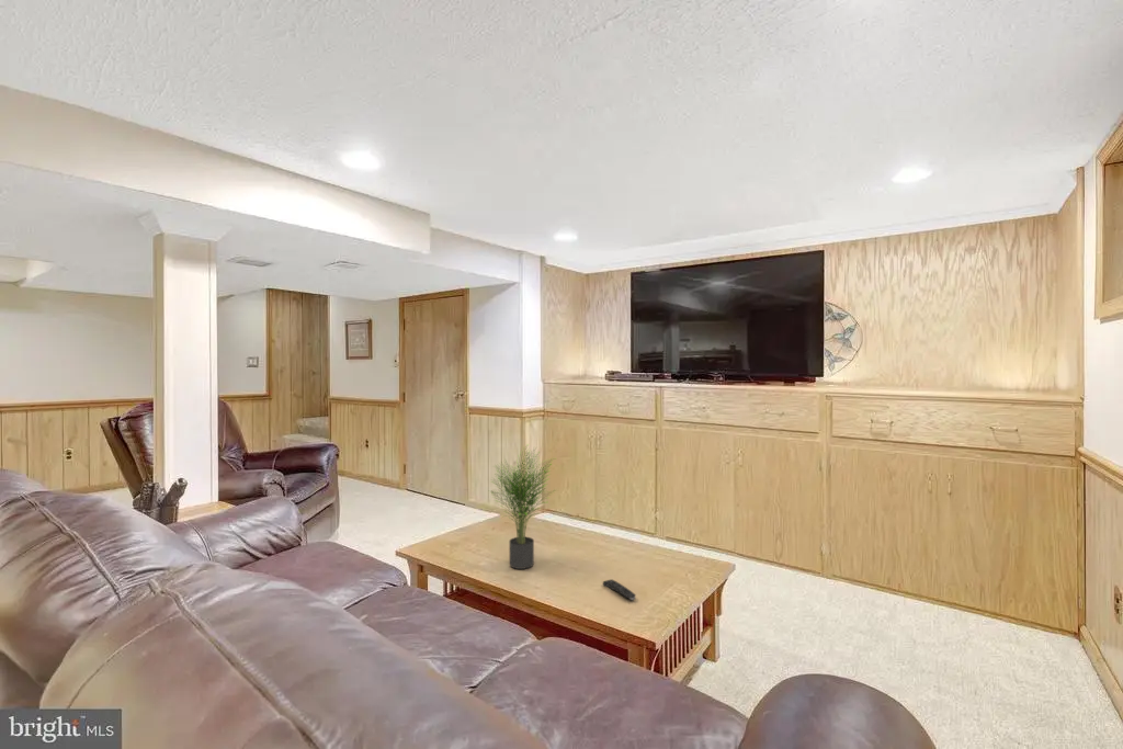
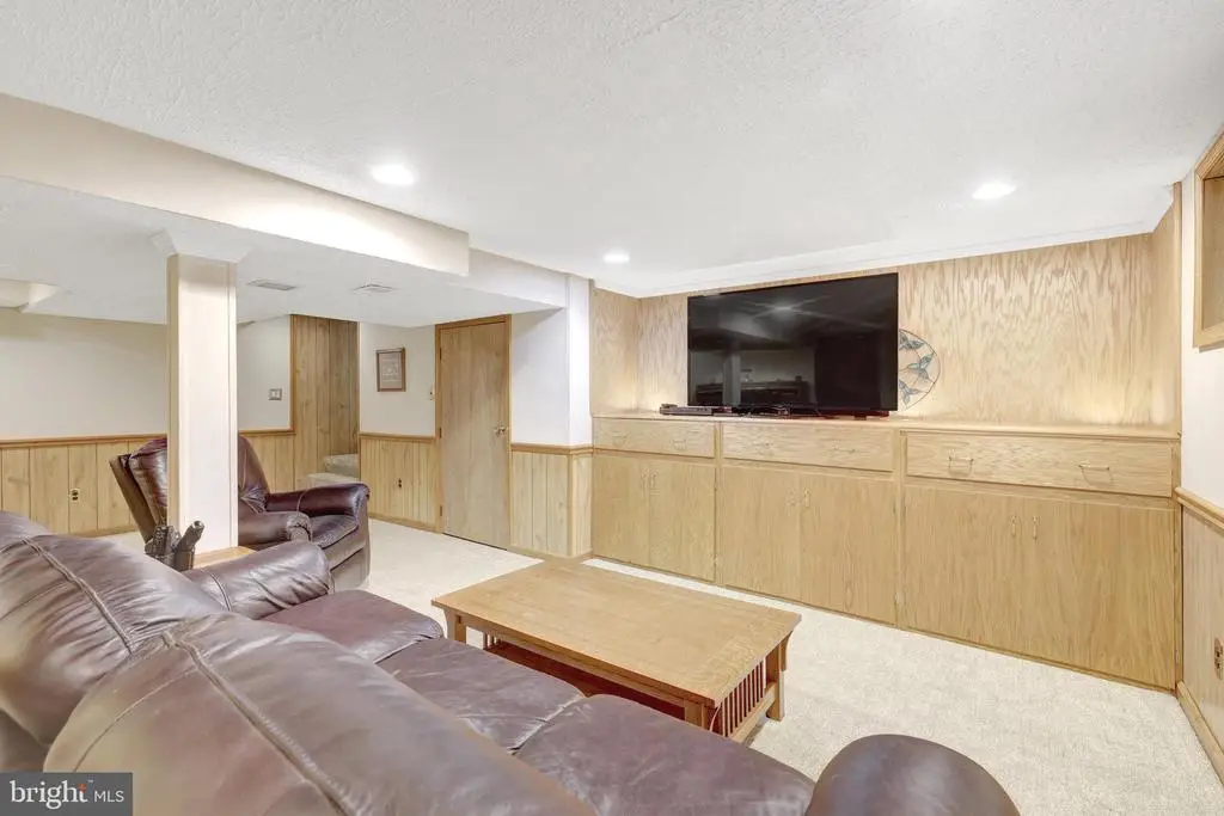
- remote control [602,578,637,601]
- potted plant [489,443,559,570]
